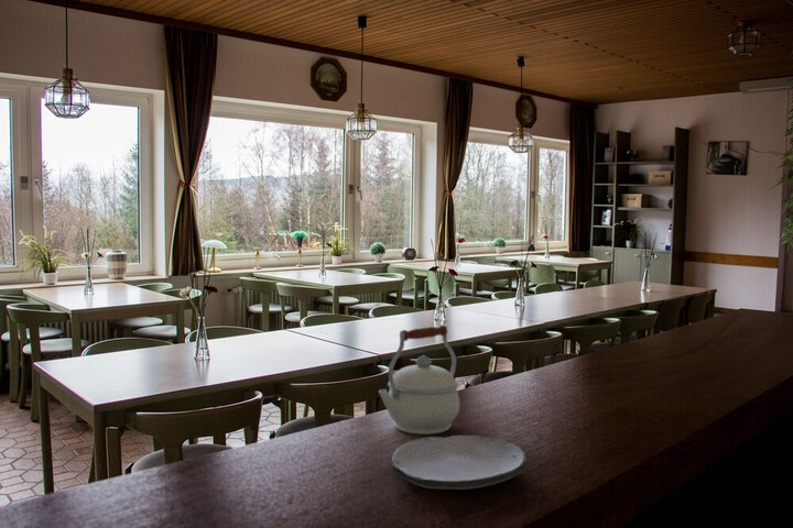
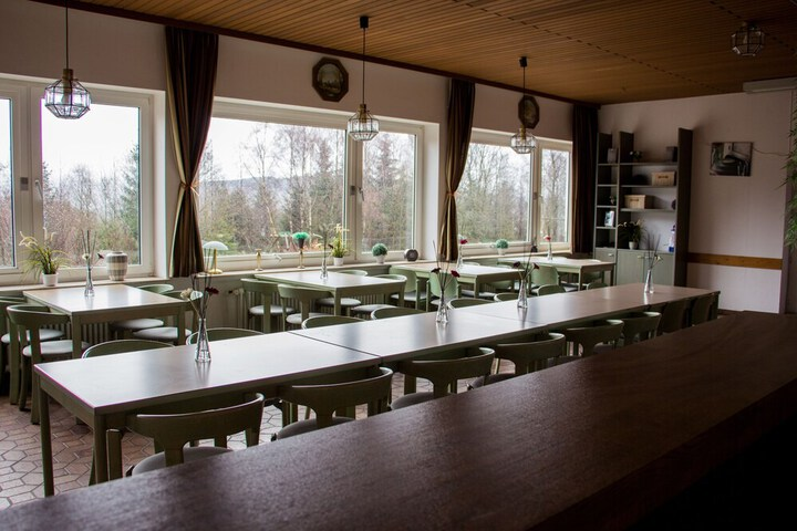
- kettle [378,324,460,436]
- plate [391,433,528,491]
